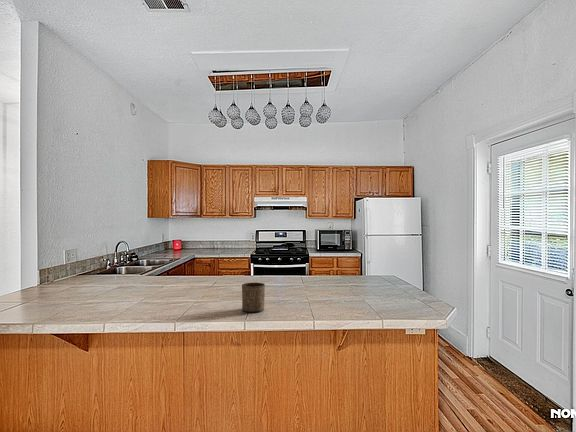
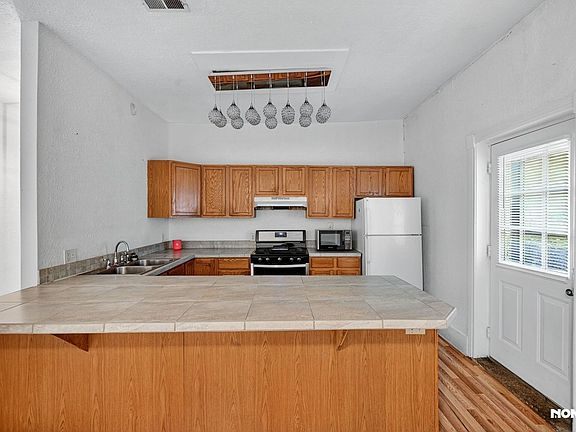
- cup [241,282,266,313]
